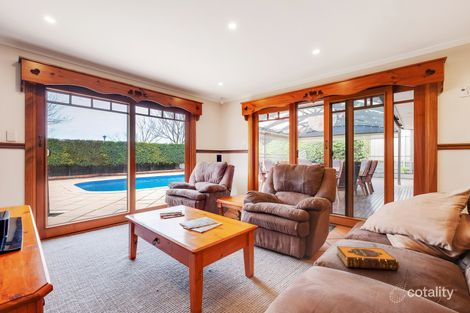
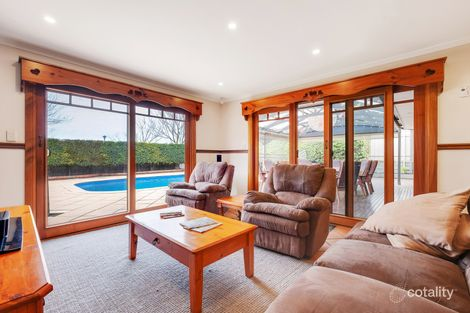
- hardback book [336,245,401,271]
